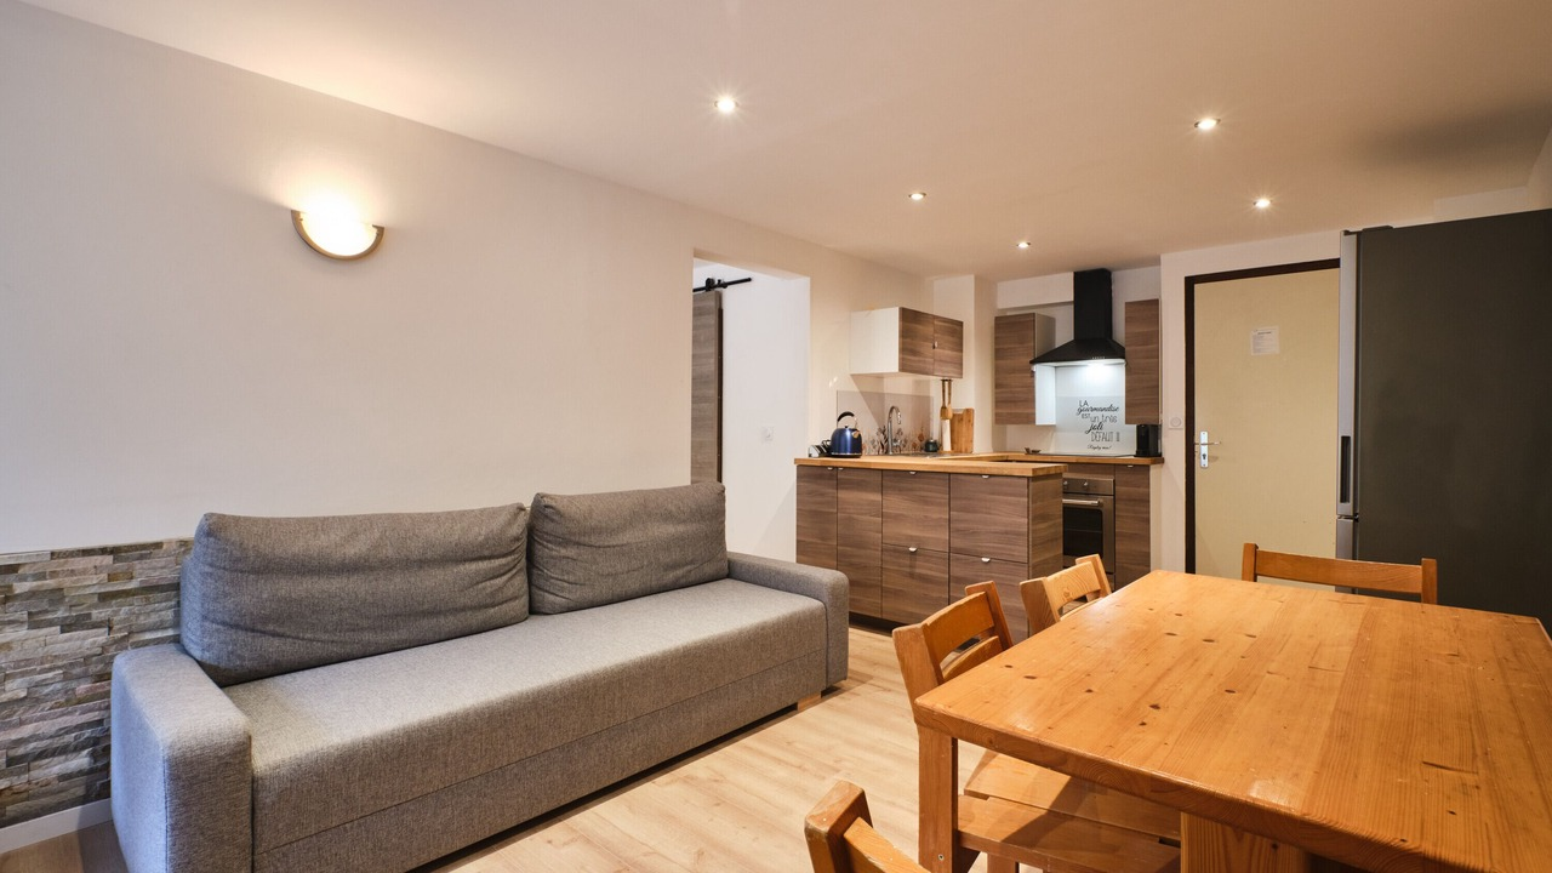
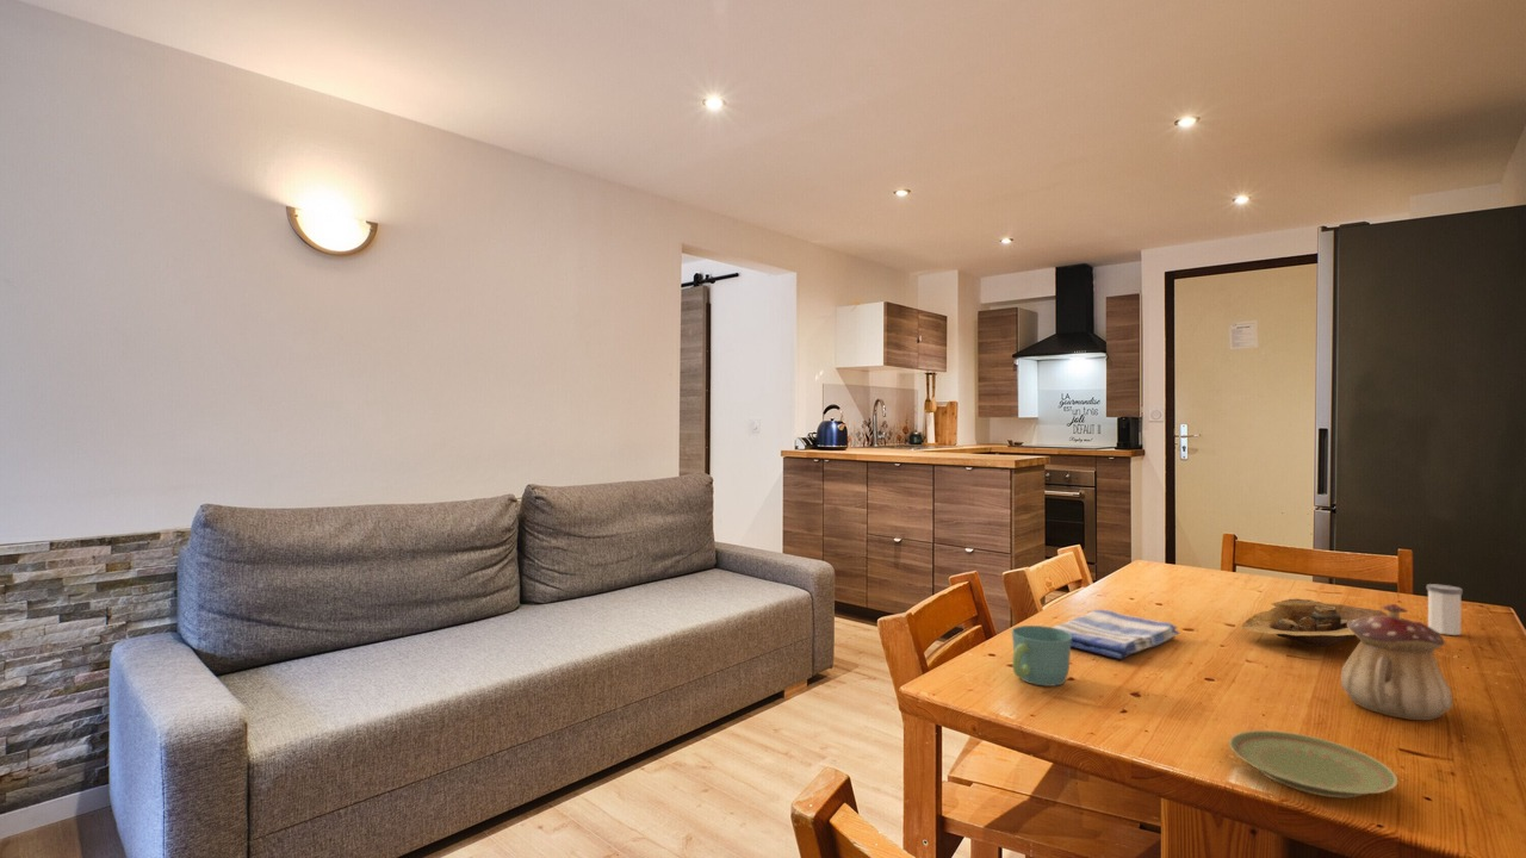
+ salt shaker [1426,583,1464,636]
+ bowl [1241,598,1389,647]
+ teapot [1340,603,1454,721]
+ mug [1011,624,1072,688]
+ dish towel [1053,609,1180,660]
+ plate [1228,729,1398,798]
